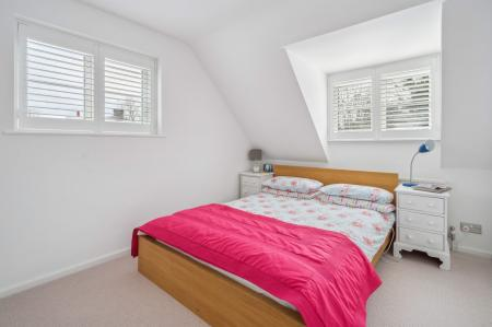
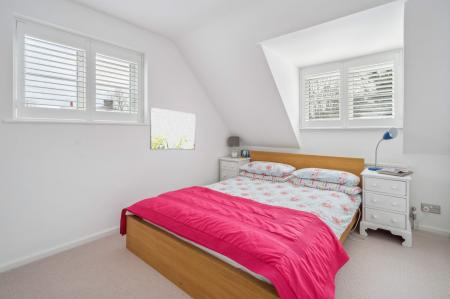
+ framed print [149,106,196,150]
